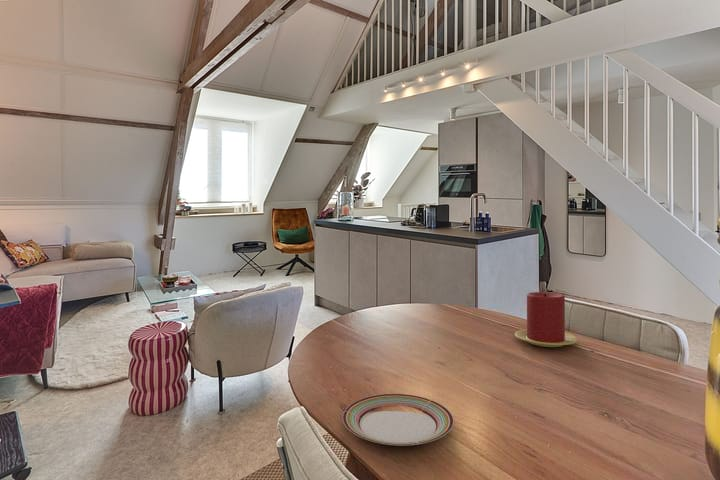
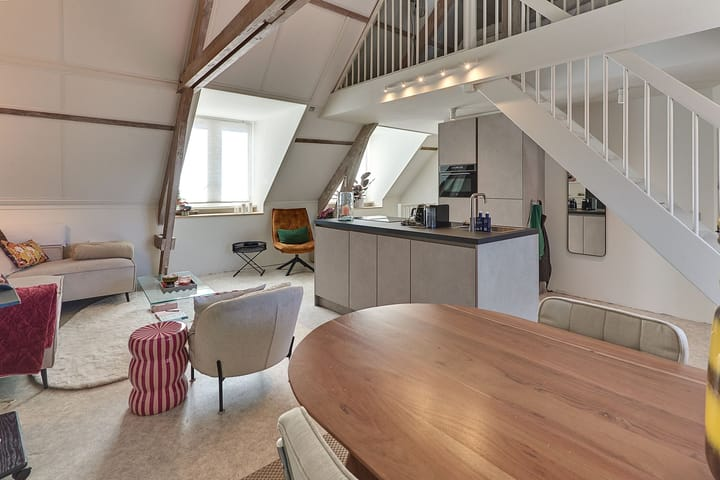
- plate [342,393,455,446]
- candle [514,291,579,348]
